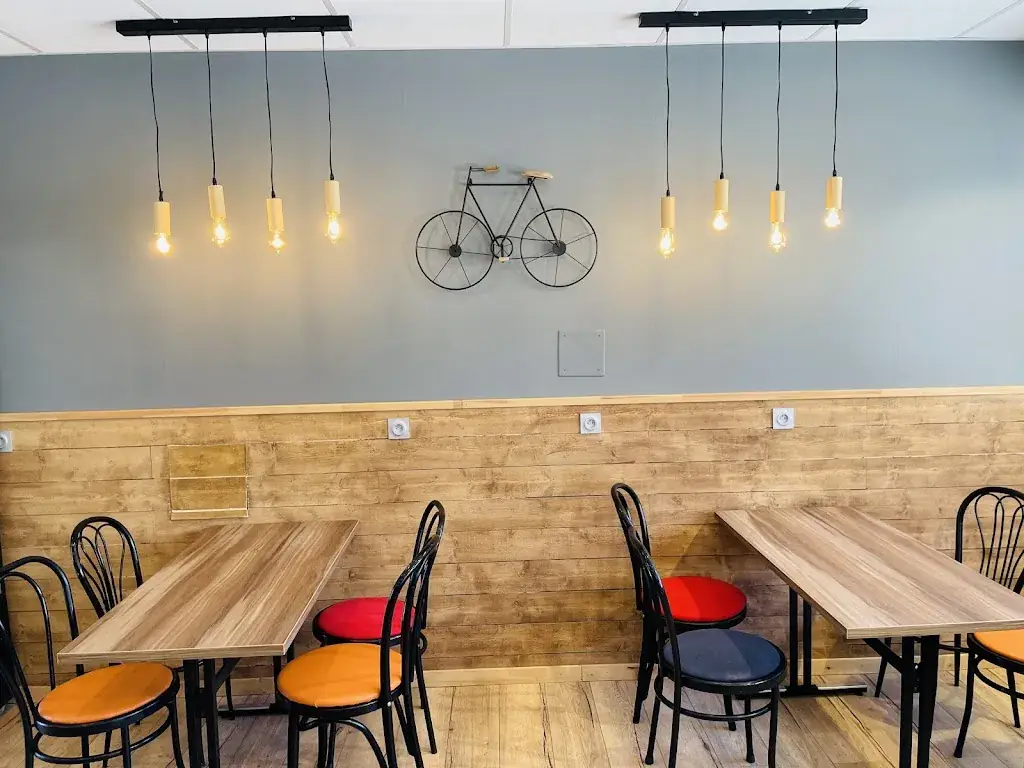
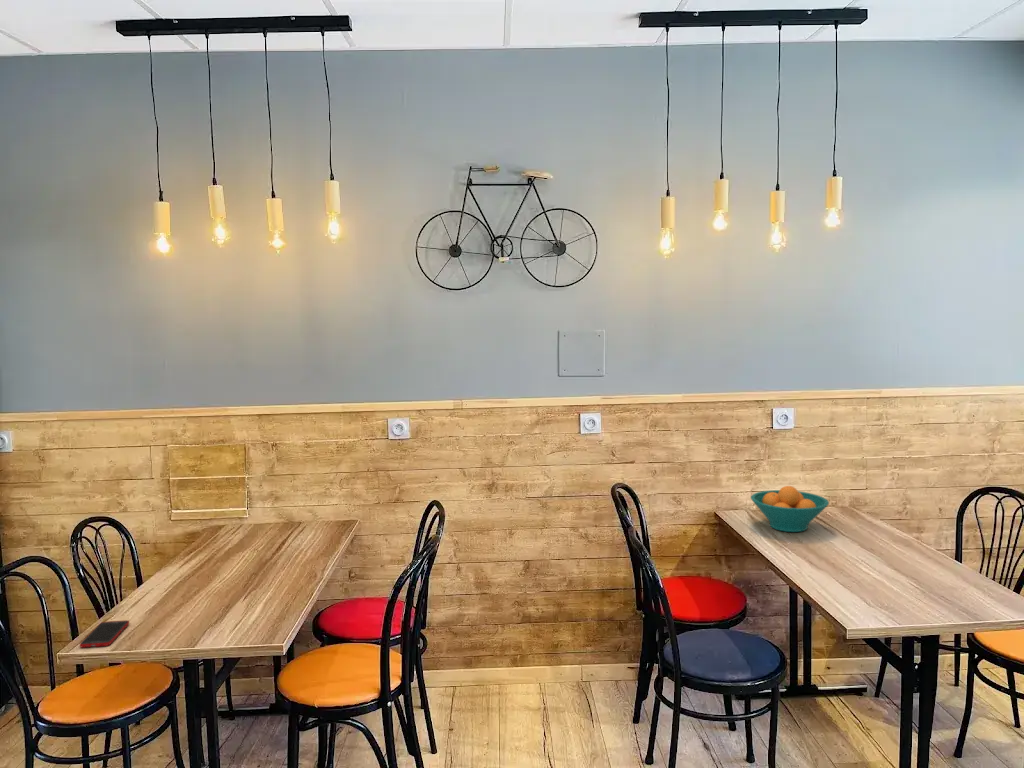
+ cell phone [79,619,130,648]
+ fruit bowl [750,485,830,533]
